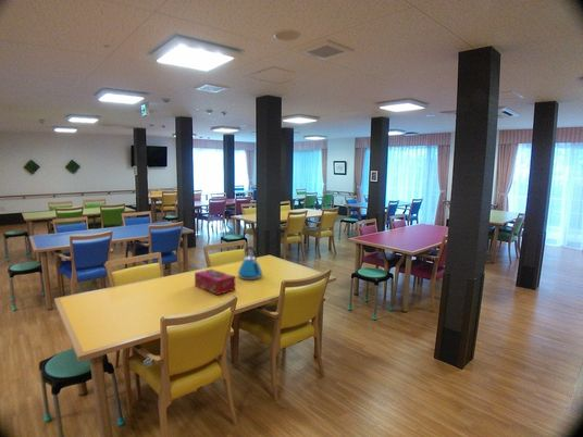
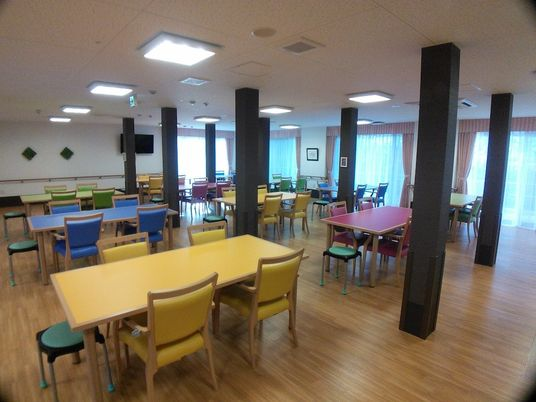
- kettle [237,246,263,280]
- tissue box [194,269,236,296]
